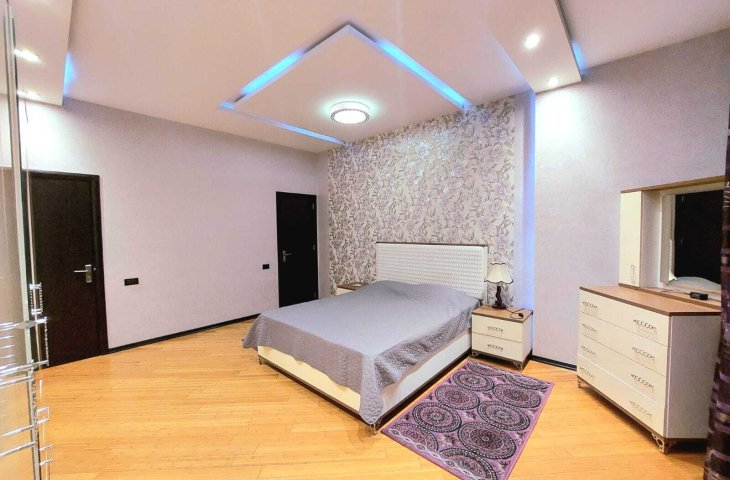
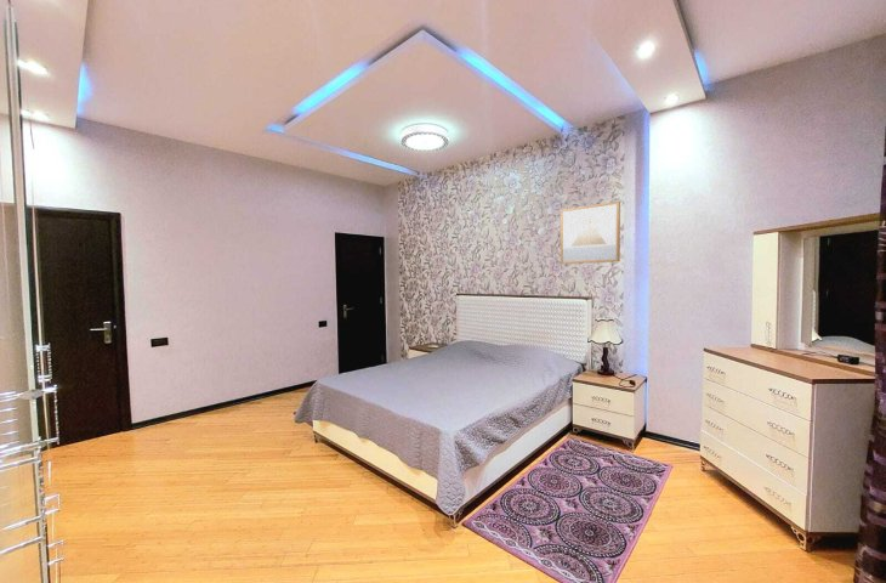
+ wall art [560,200,621,265]
